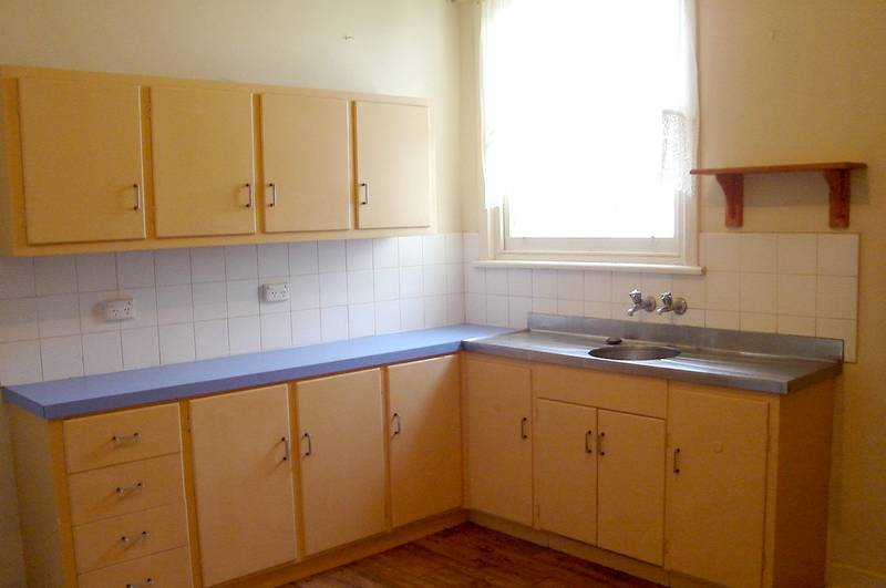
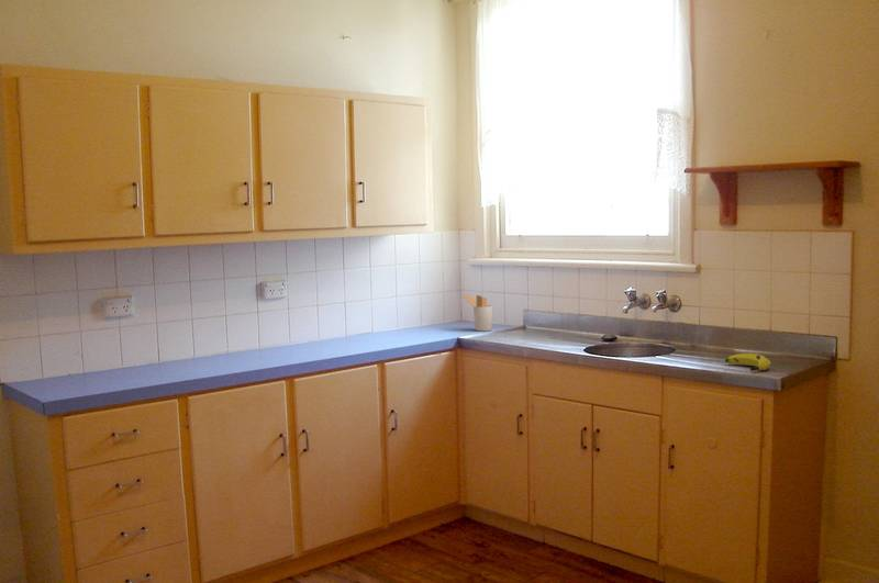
+ utensil holder [461,294,493,333]
+ banana [724,352,771,372]
